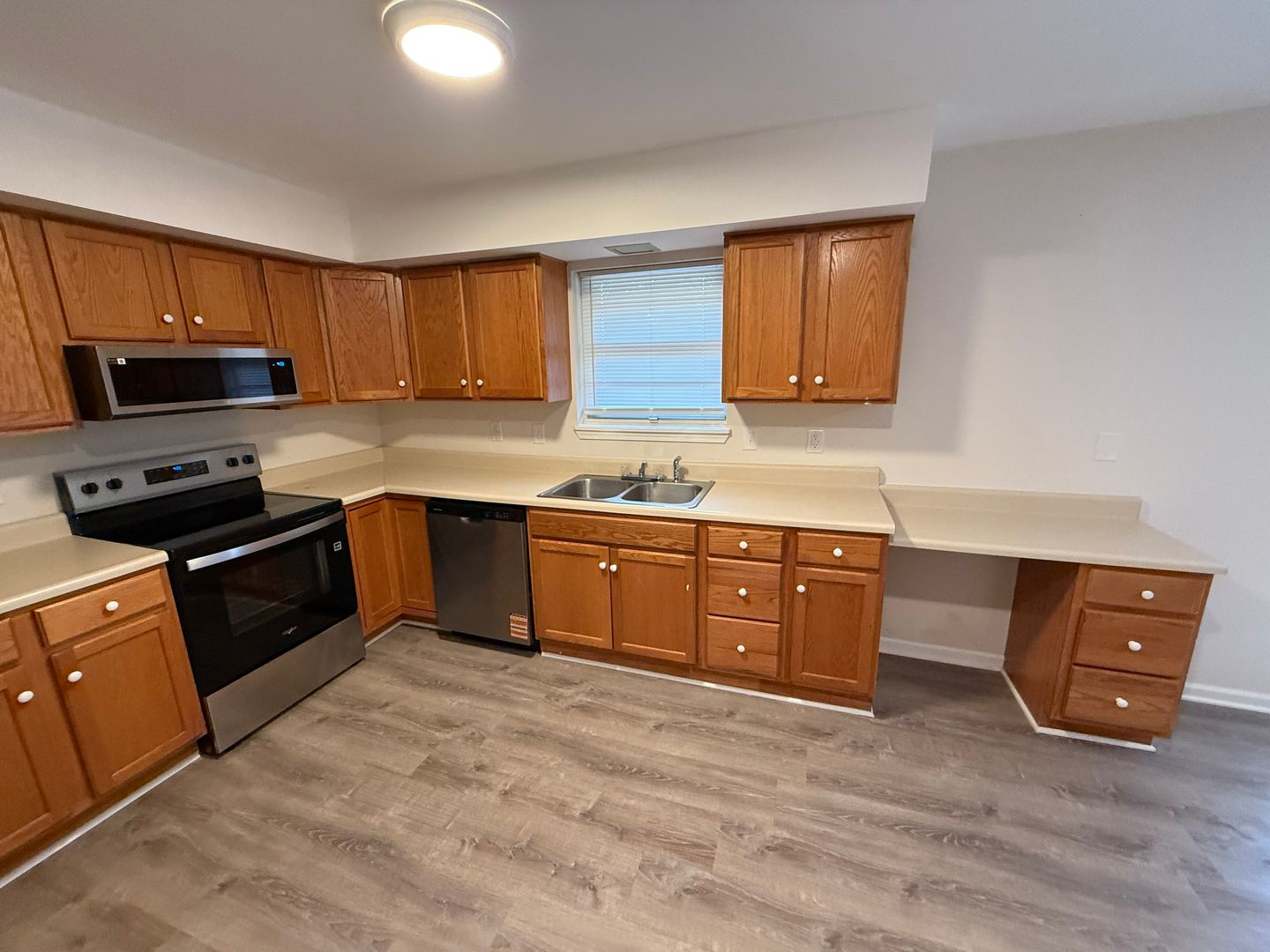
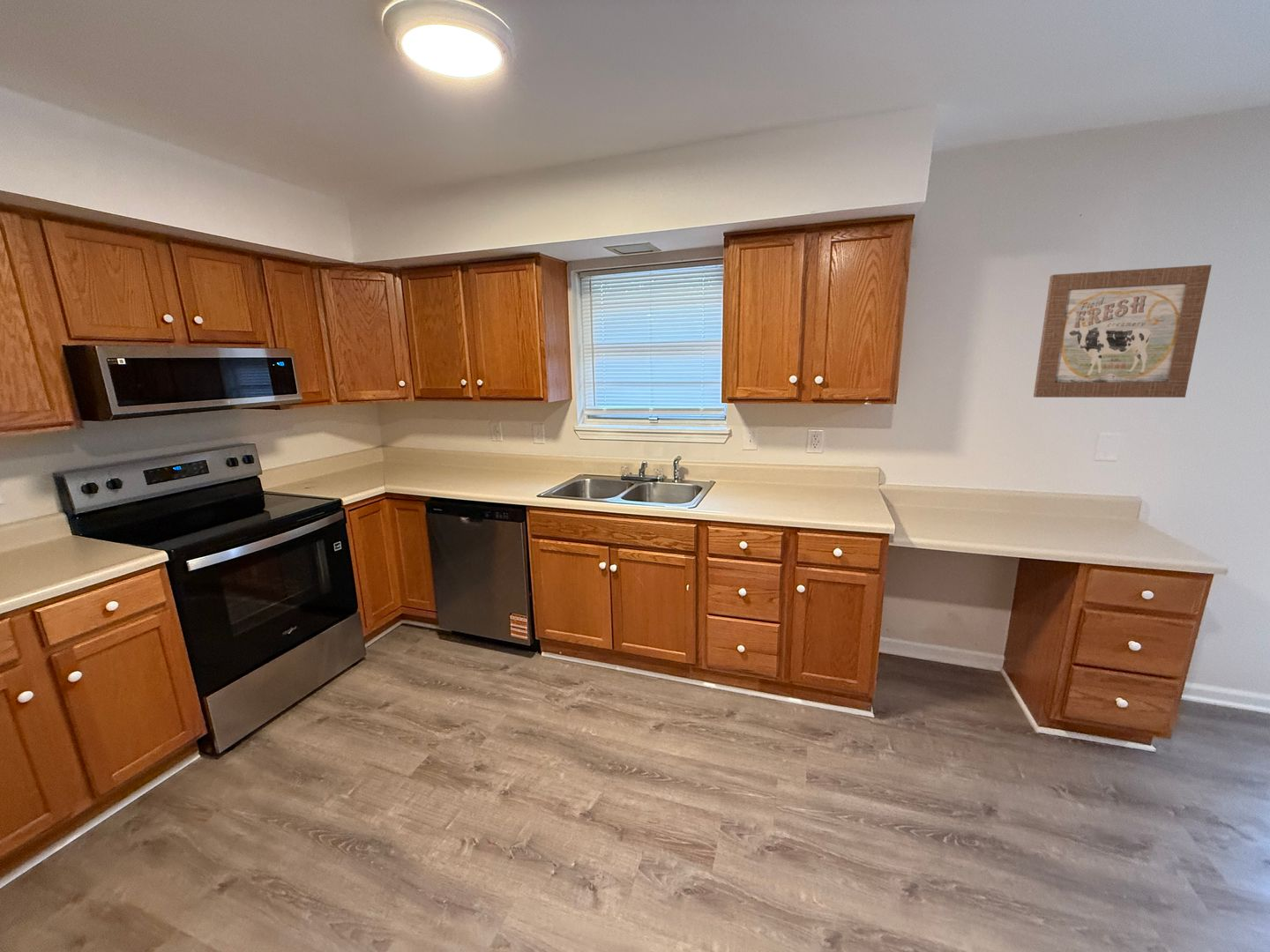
+ wall art [1033,264,1213,398]
